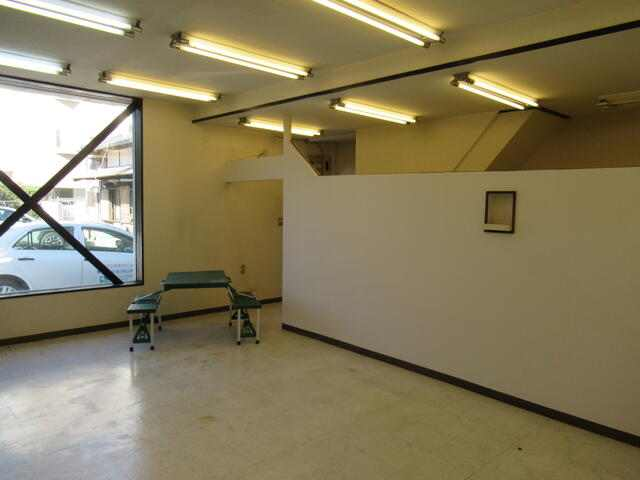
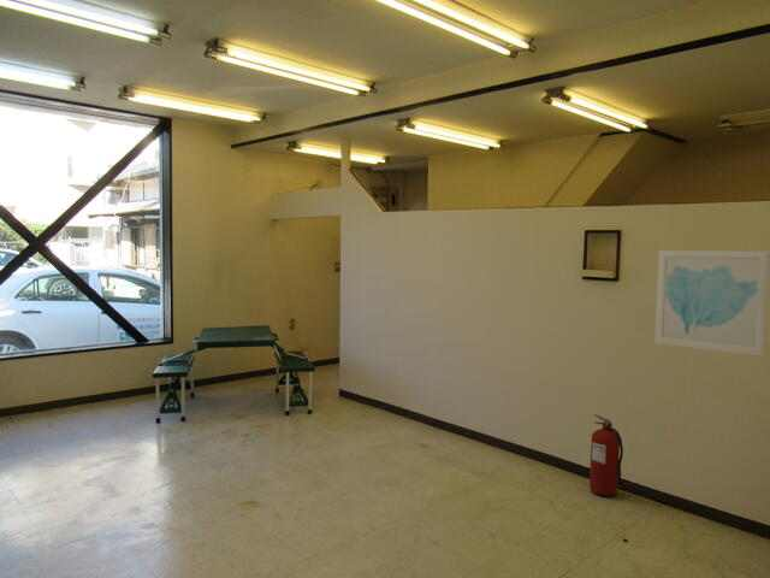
+ wall art [653,249,770,358]
+ fire extinguisher [588,413,624,497]
